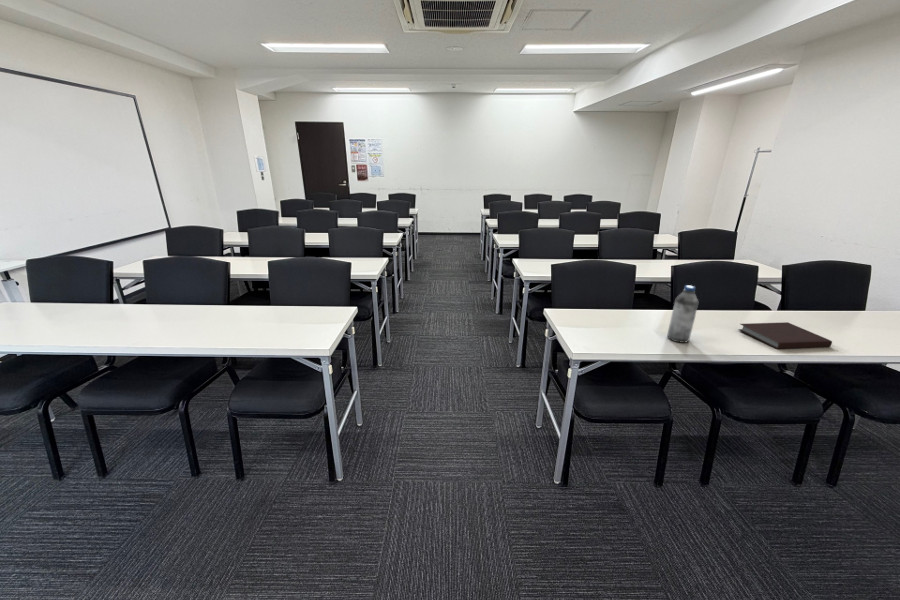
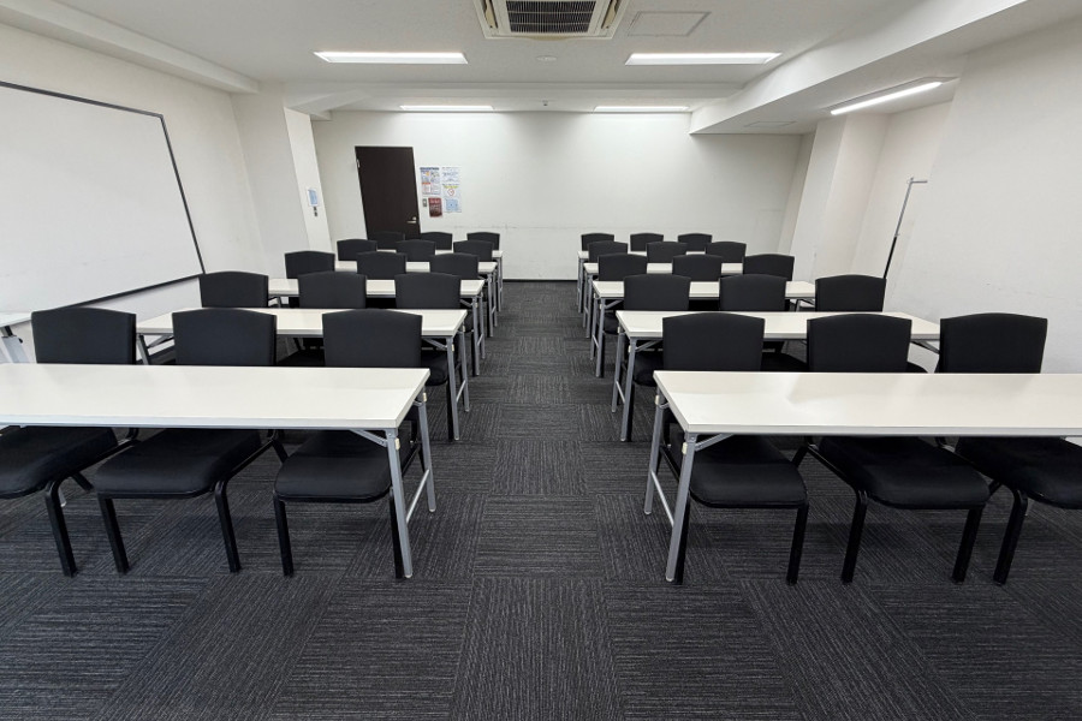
- notebook [737,321,833,350]
- water bottle [666,284,699,344]
